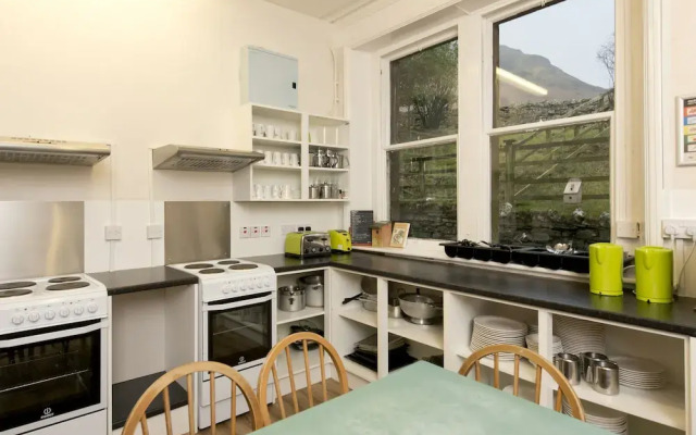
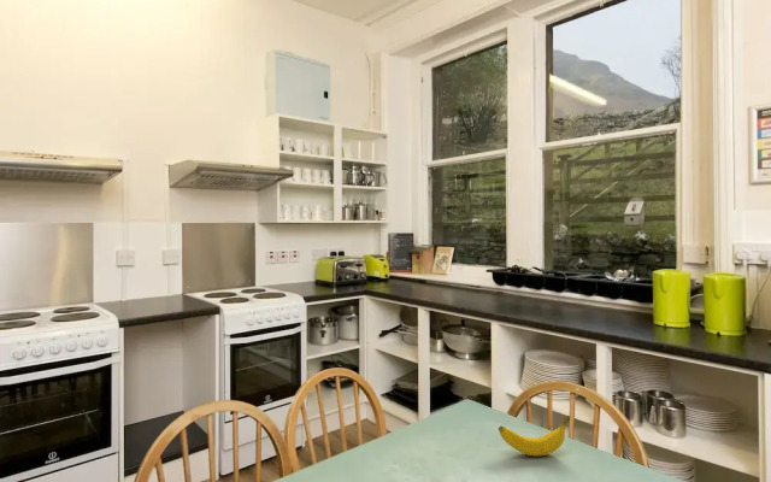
+ banana [498,415,572,457]
